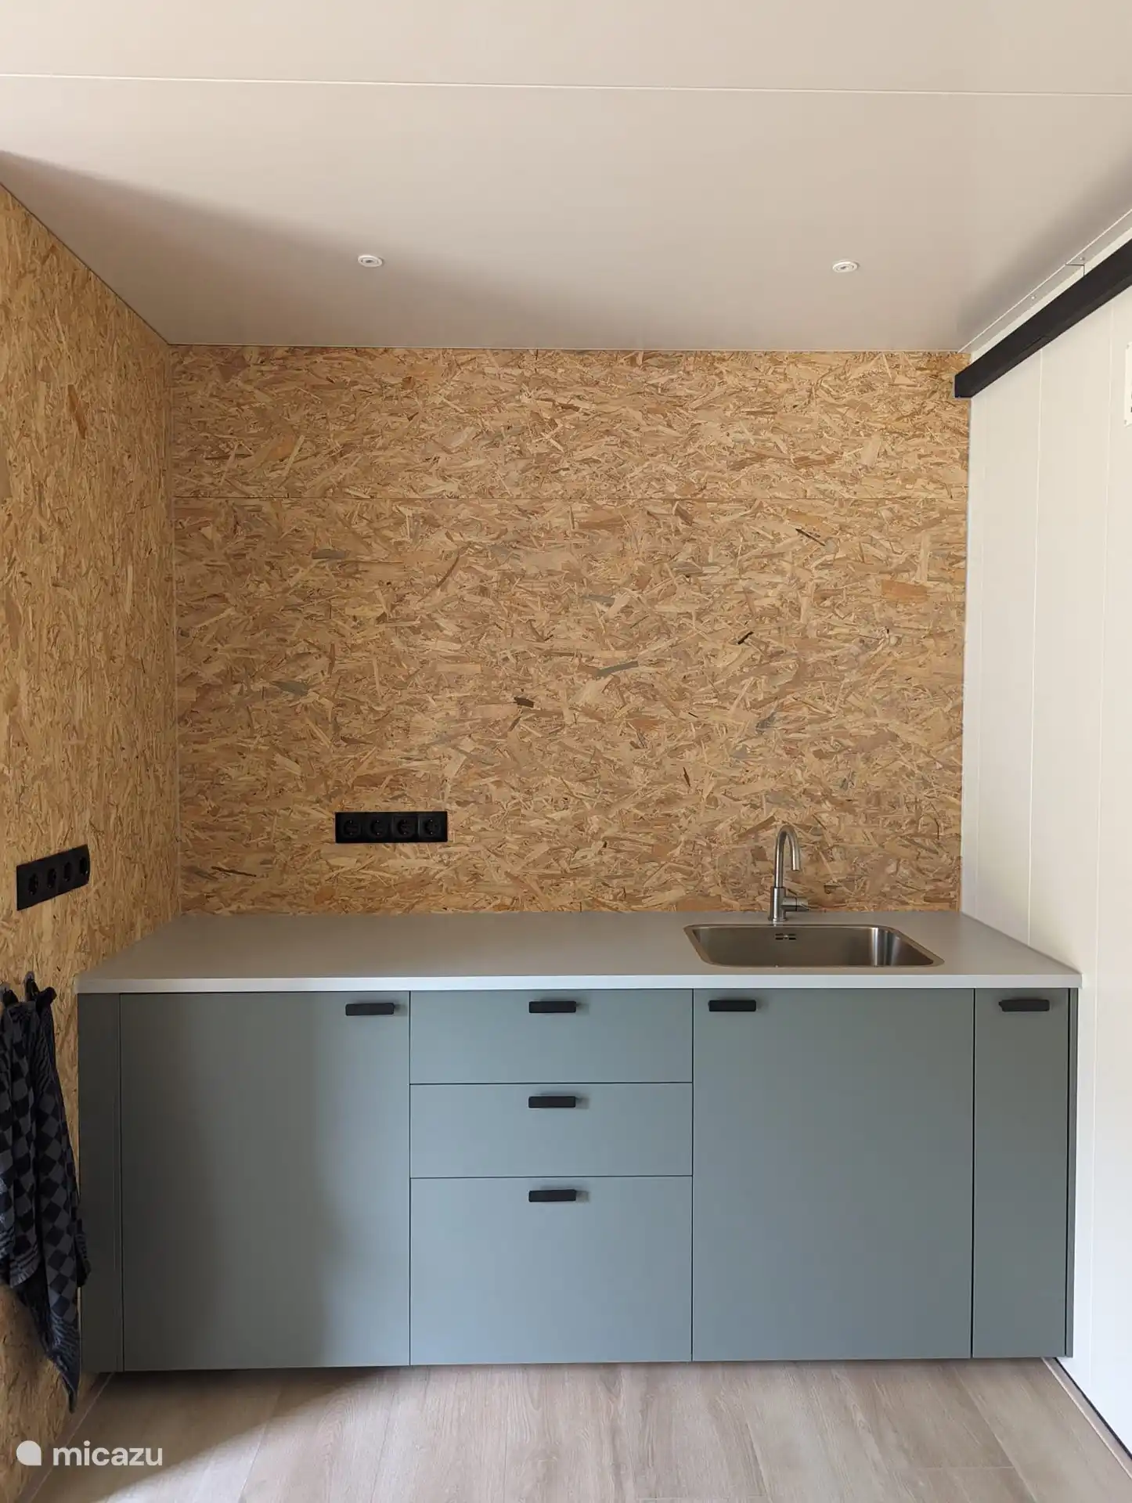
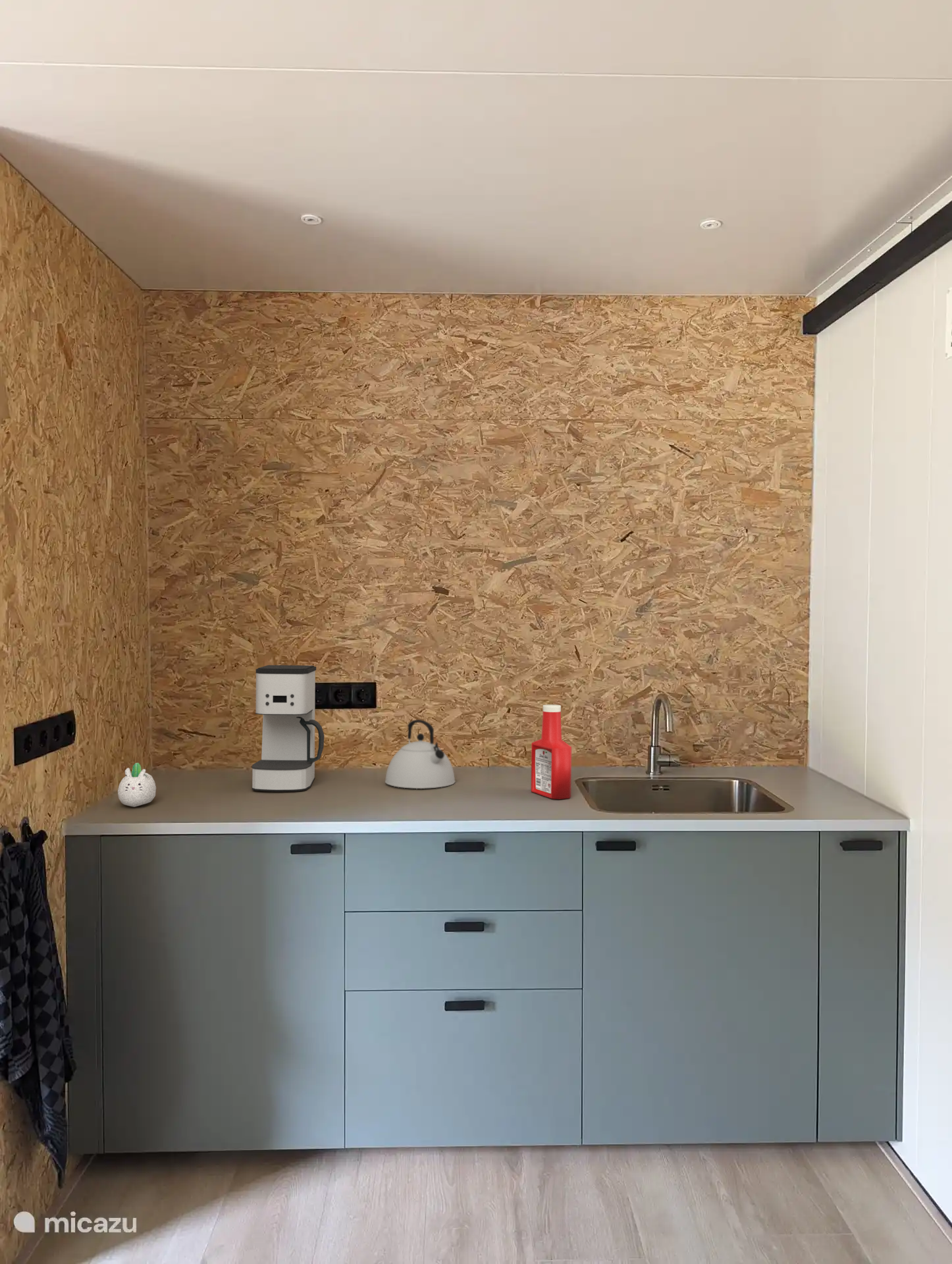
+ kettle [384,719,456,789]
+ coffee maker [251,664,325,792]
+ soap bottle [531,704,572,800]
+ succulent planter [117,762,157,808]
